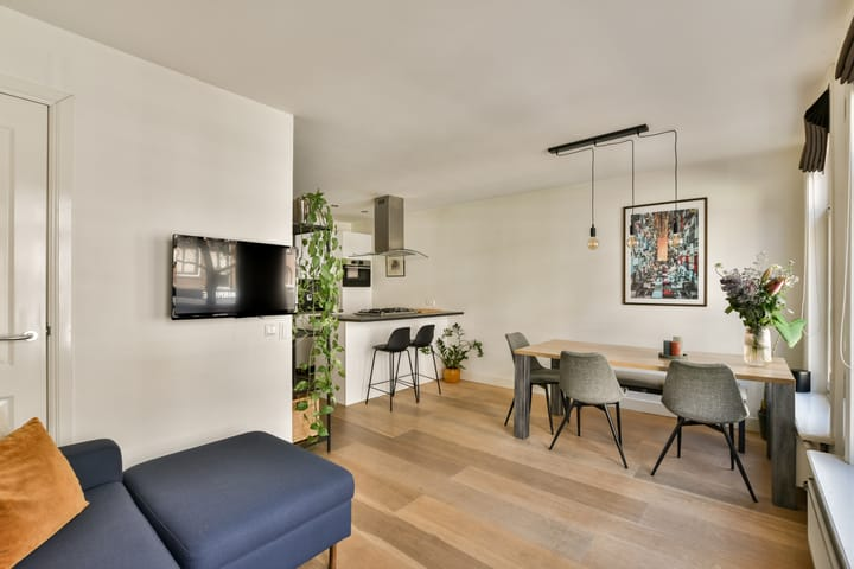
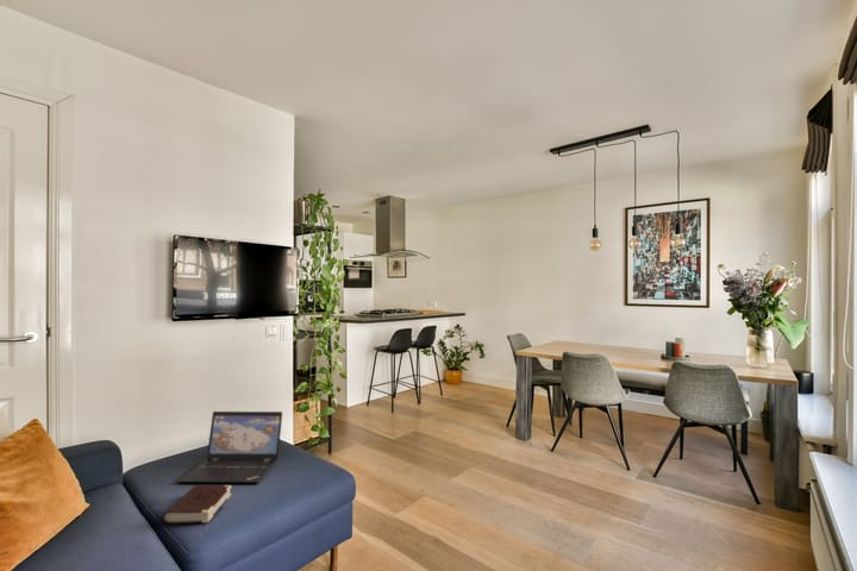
+ book [162,484,232,526]
+ laptop [176,410,283,483]
